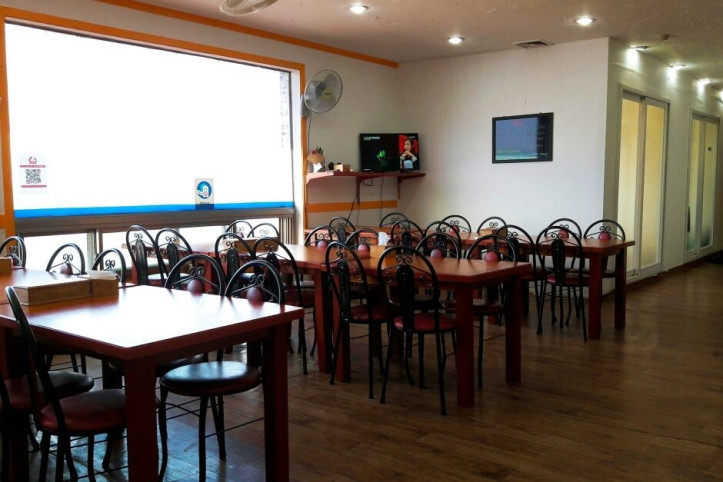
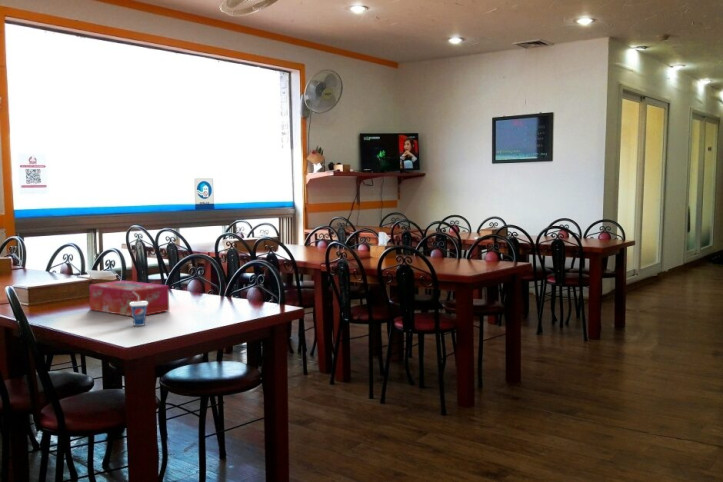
+ cup [130,292,147,327]
+ tissue box [88,280,170,317]
